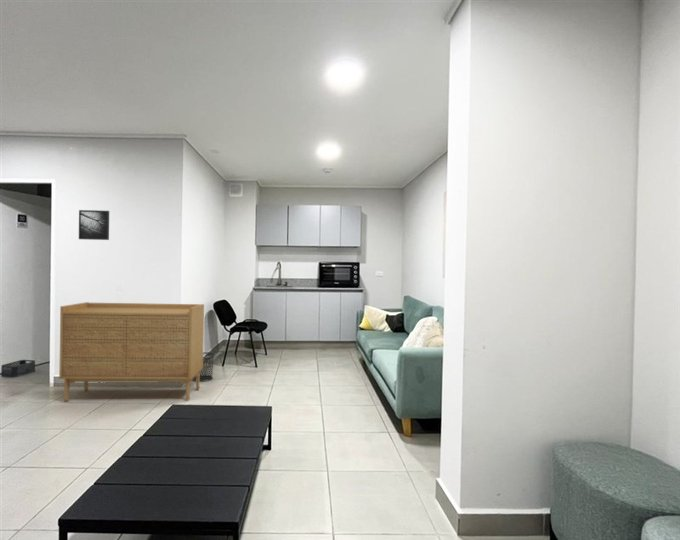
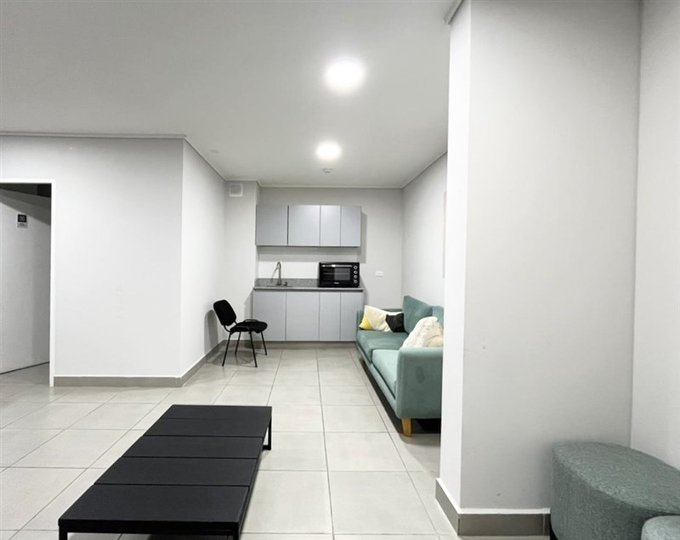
- waste bin [192,351,216,383]
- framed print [78,209,110,241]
- sideboard [58,301,205,402]
- storage bin [0,359,36,378]
